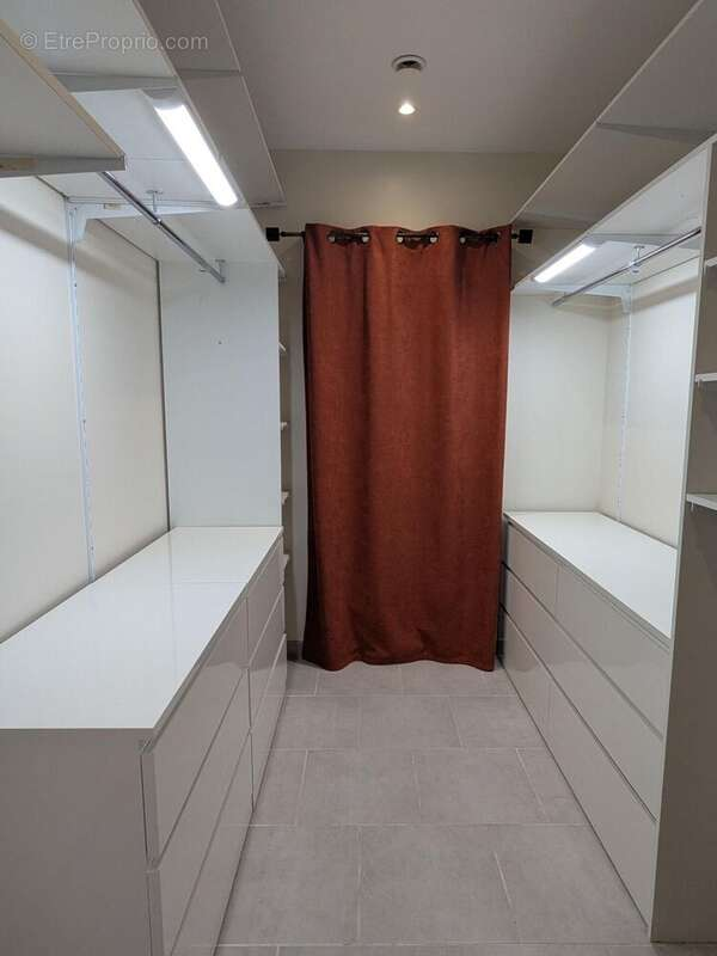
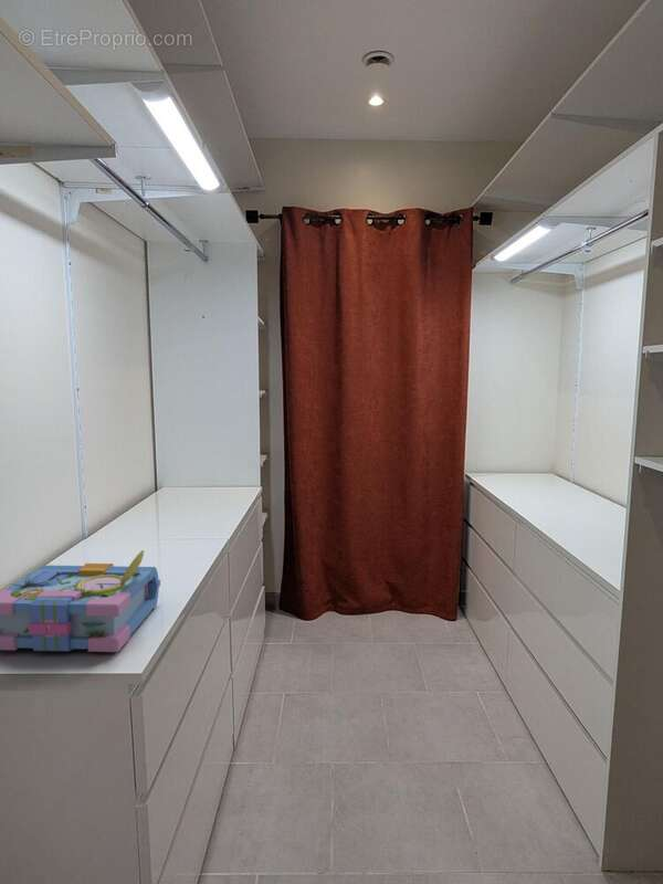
+ jewelry box [0,549,161,653]
